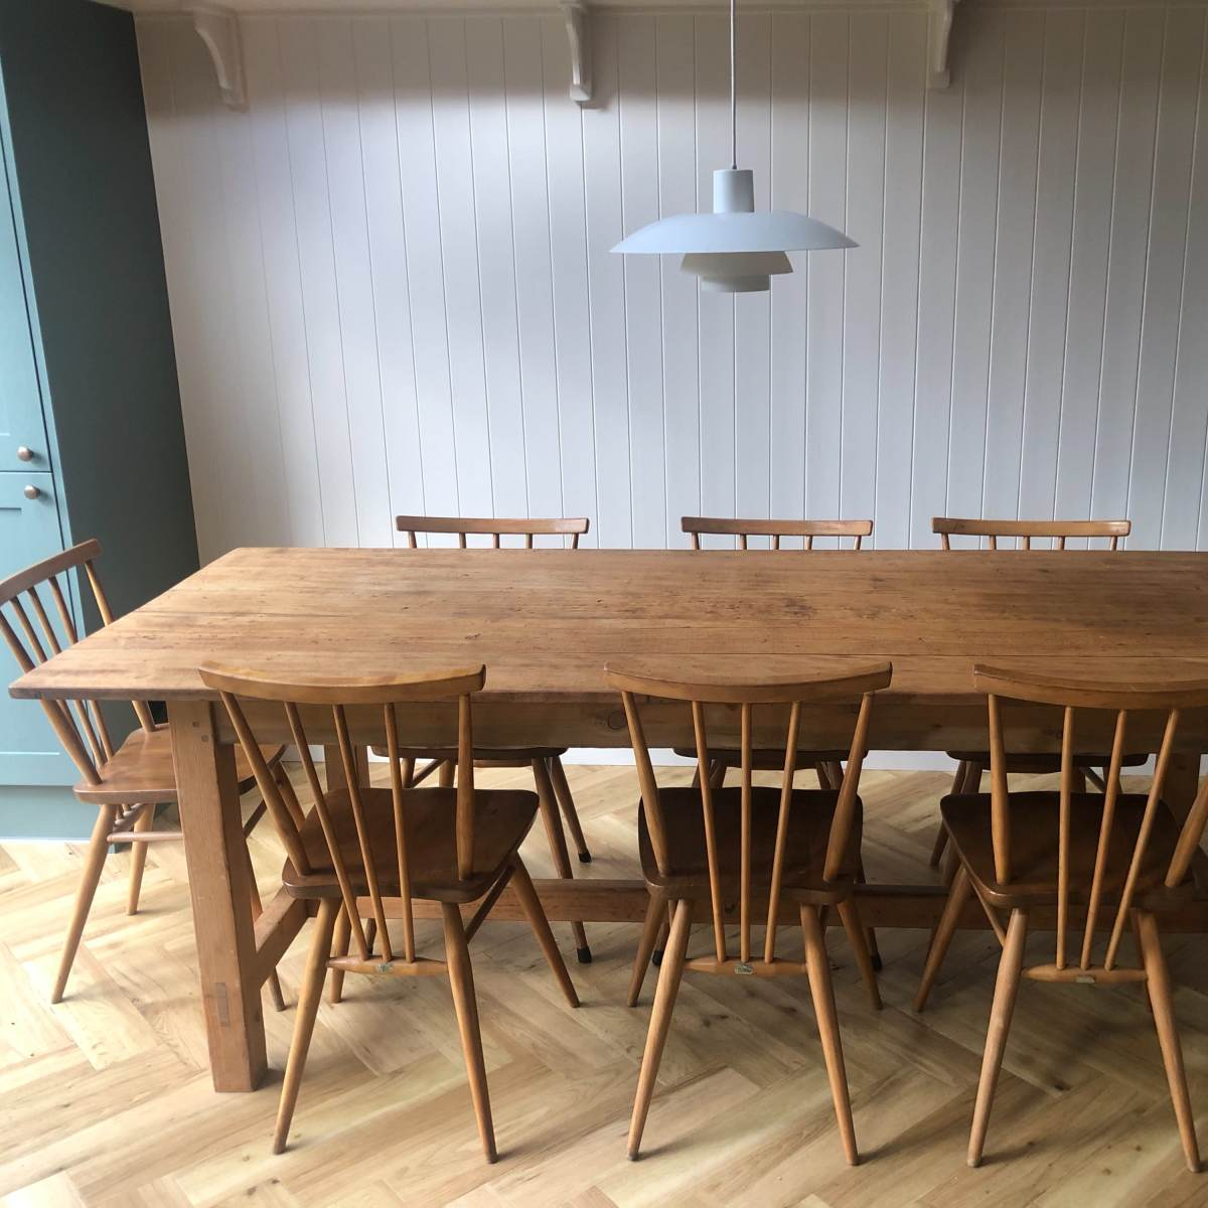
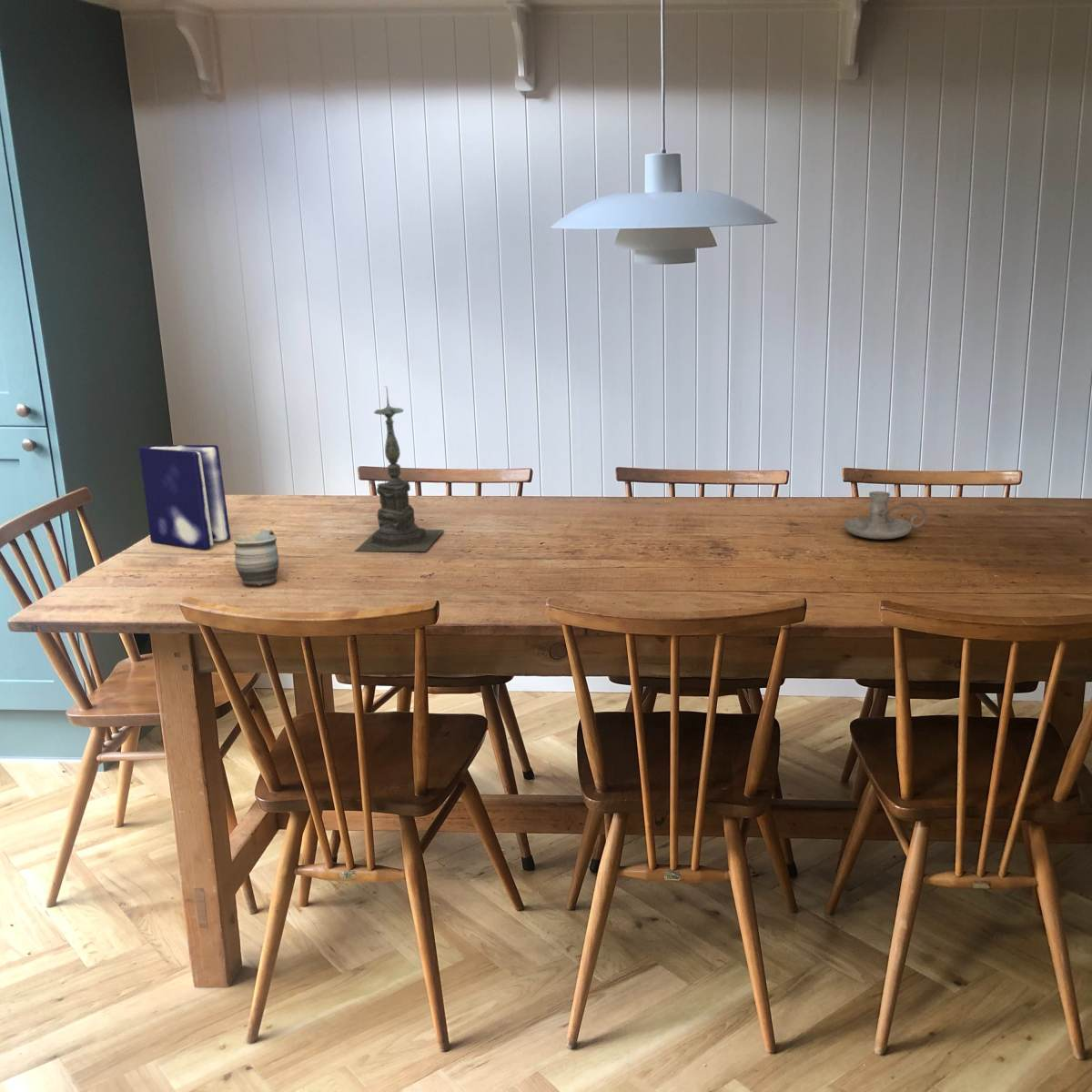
+ book [138,444,231,551]
+ candle holder [844,490,927,540]
+ mug [233,529,280,587]
+ candle holder [354,386,445,552]
